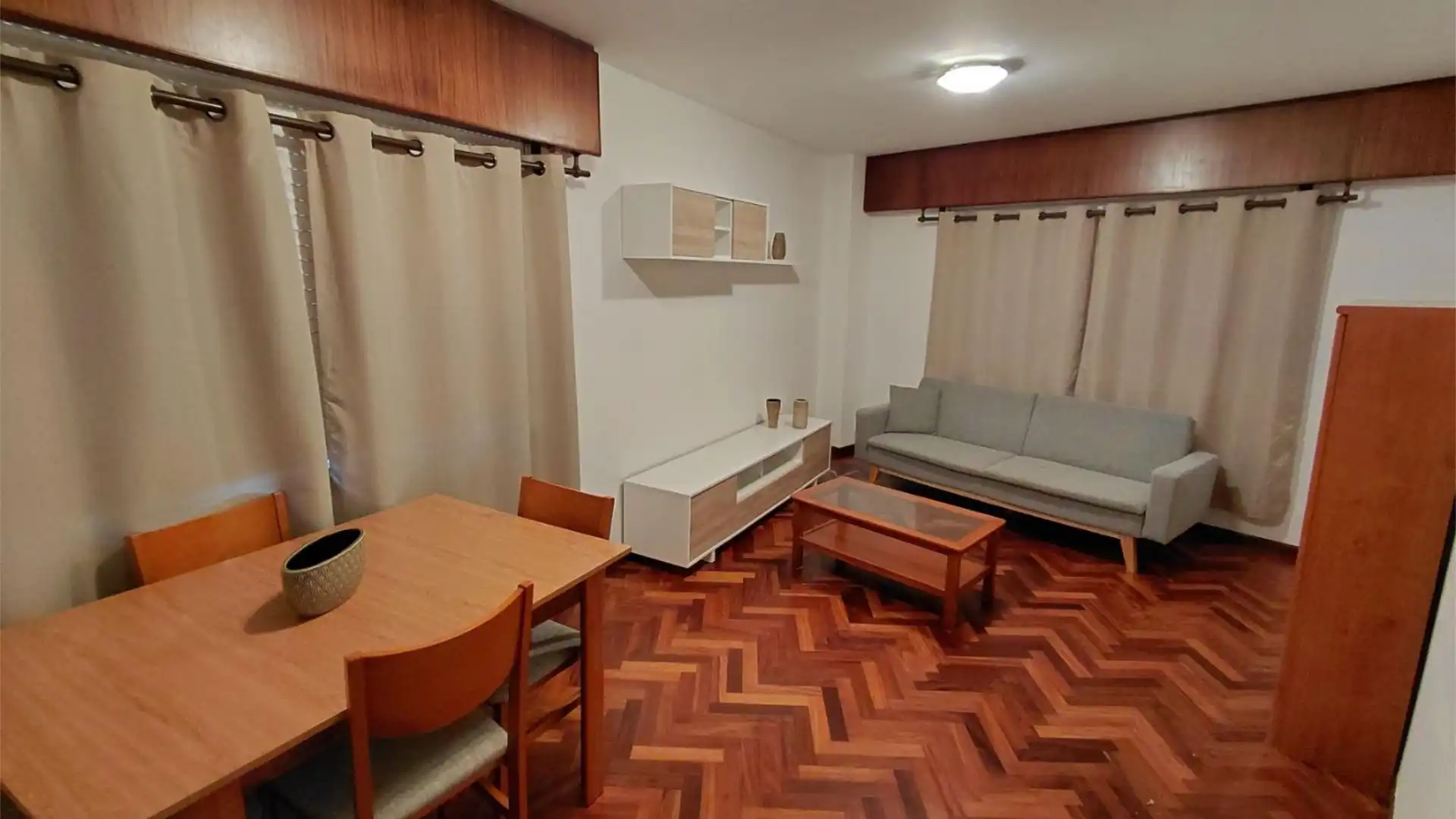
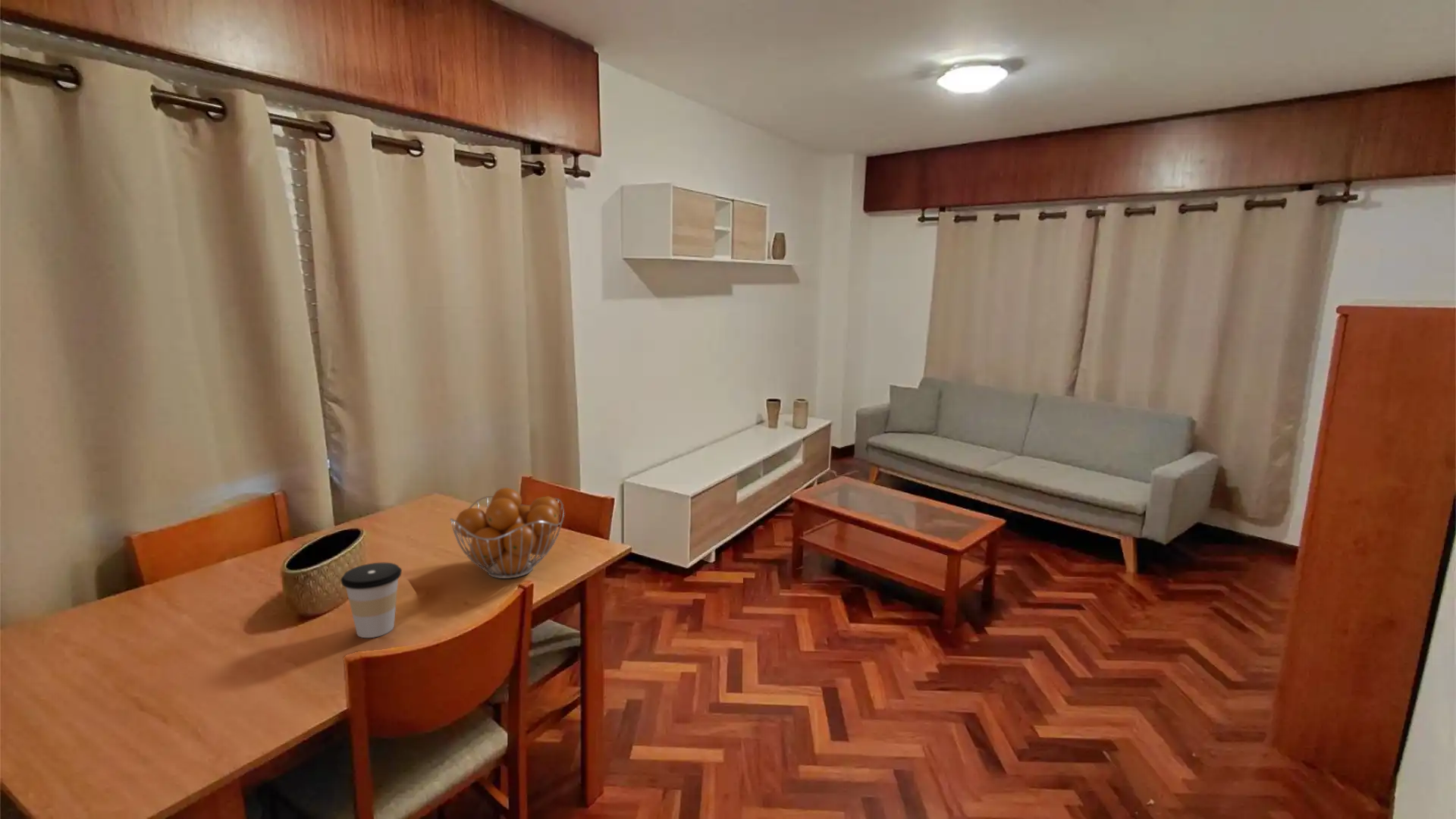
+ fruit basket [449,487,565,579]
+ coffee cup [340,562,403,639]
